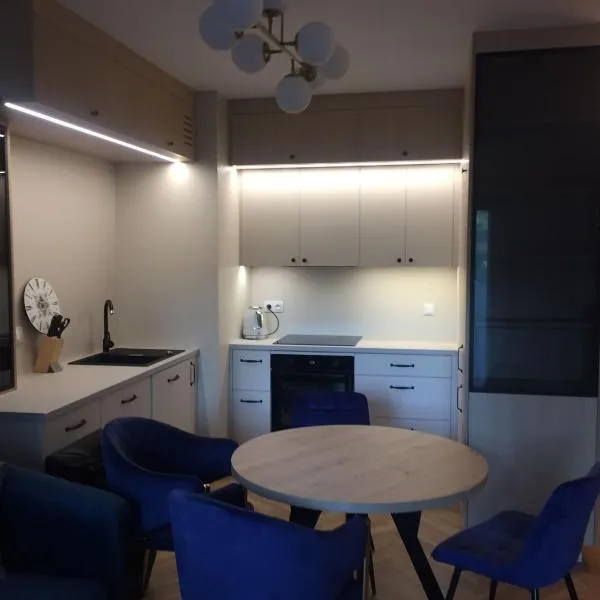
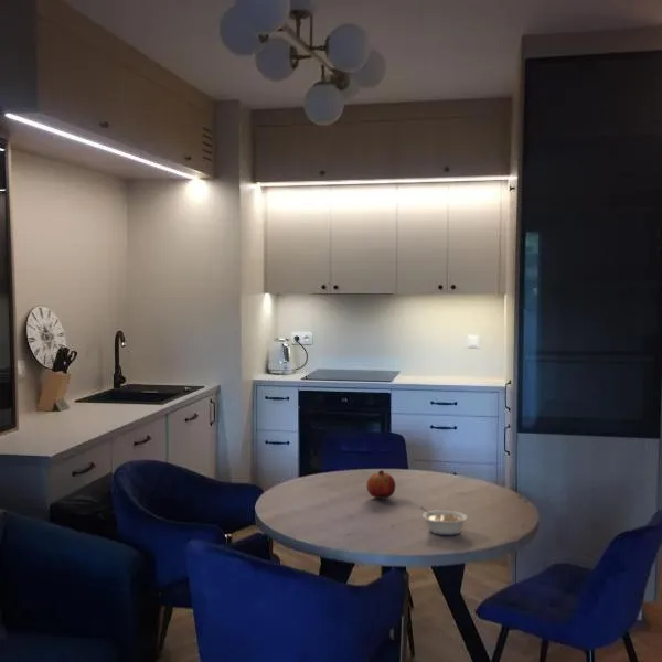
+ fruit [366,469,396,500]
+ legume [418,505,469,536]
